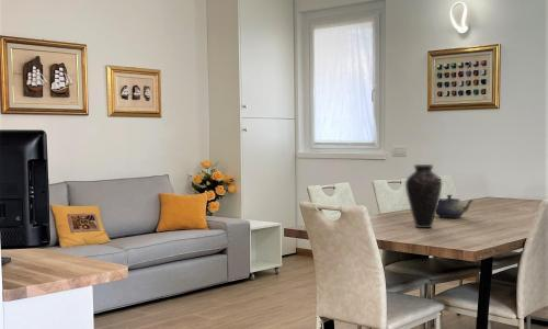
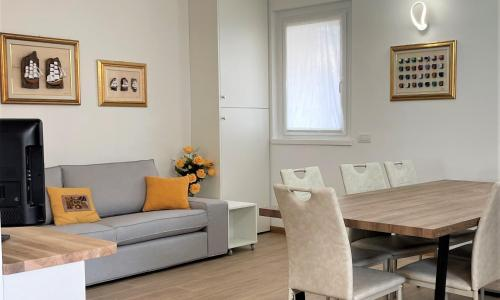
- teapot [435,194,476,219]
- vase [404,163,443,229]
